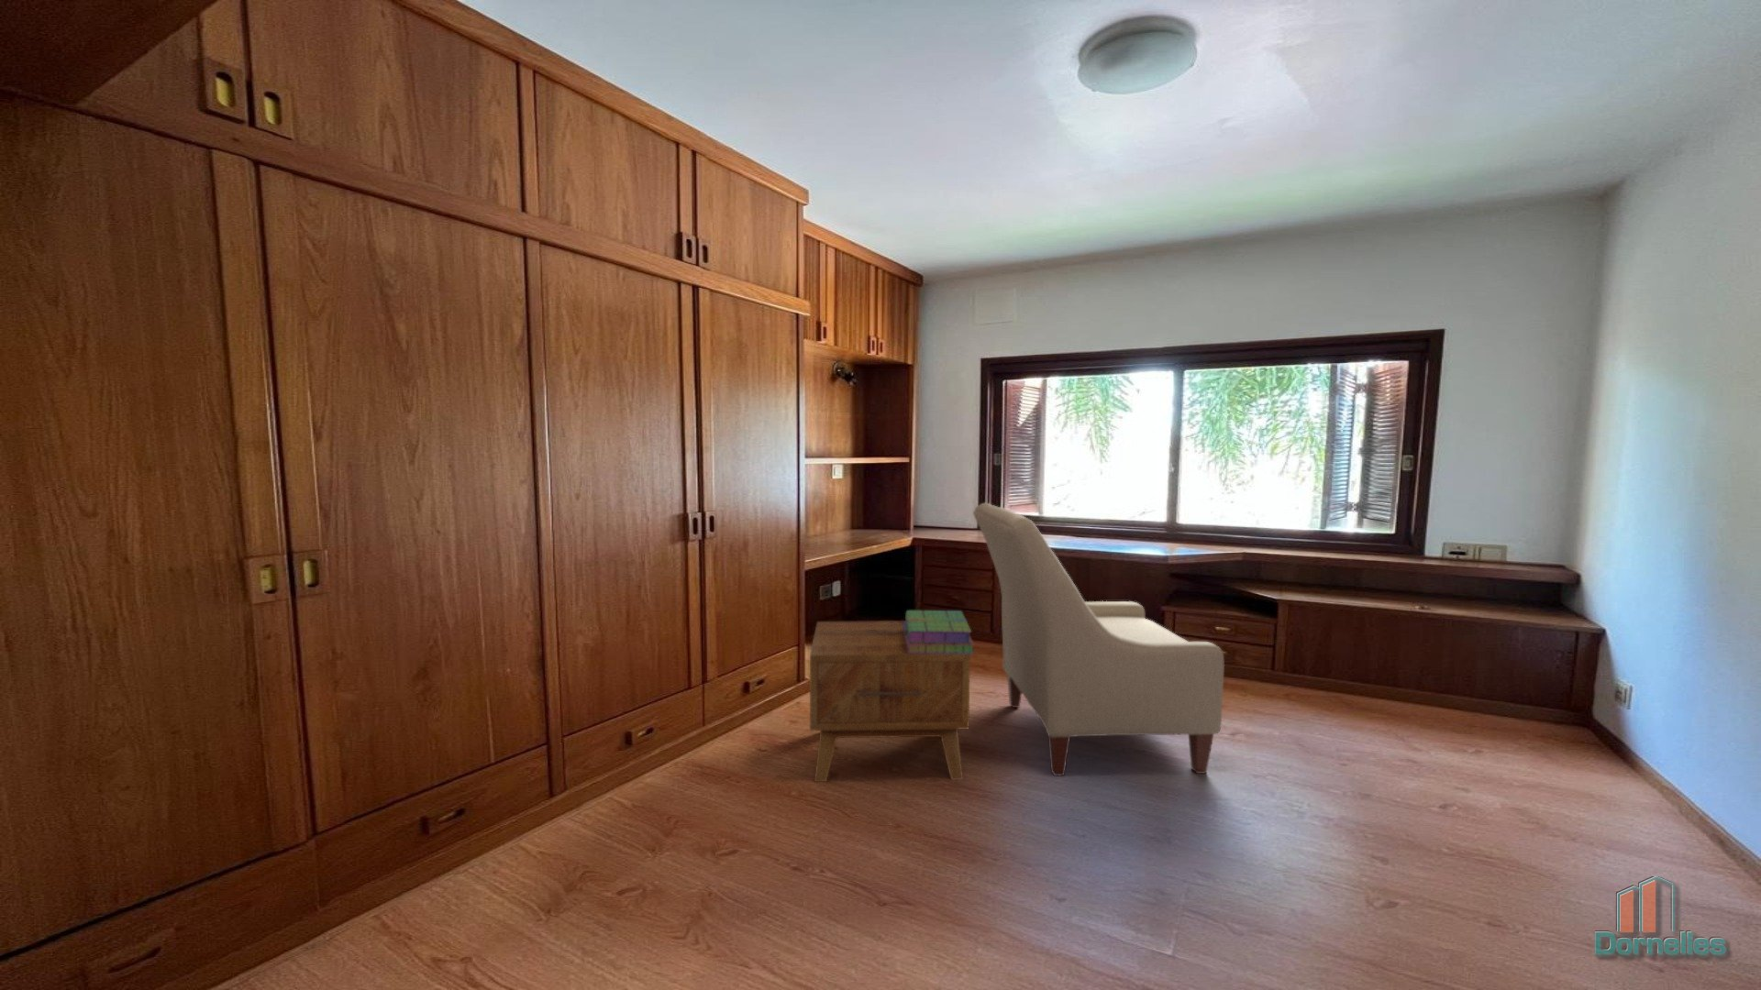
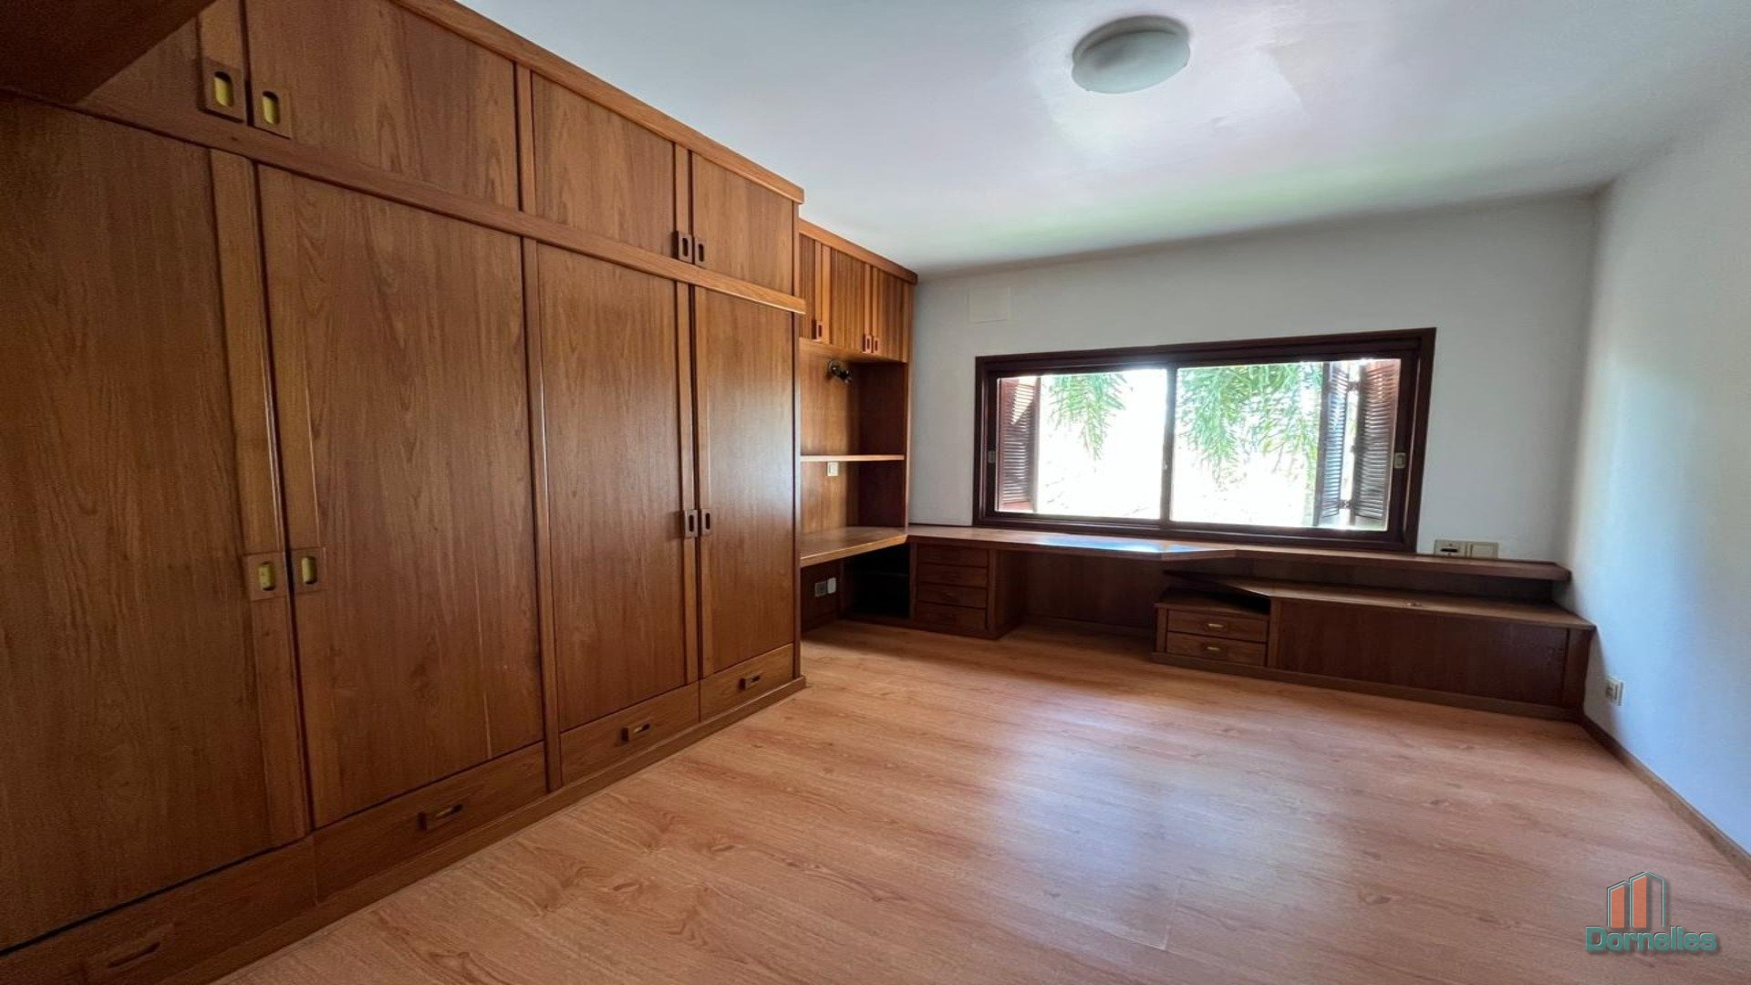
- stack of books [902,609,976,655]
- side table [809,620,971,783]
- chair [972,503,1225,776]
